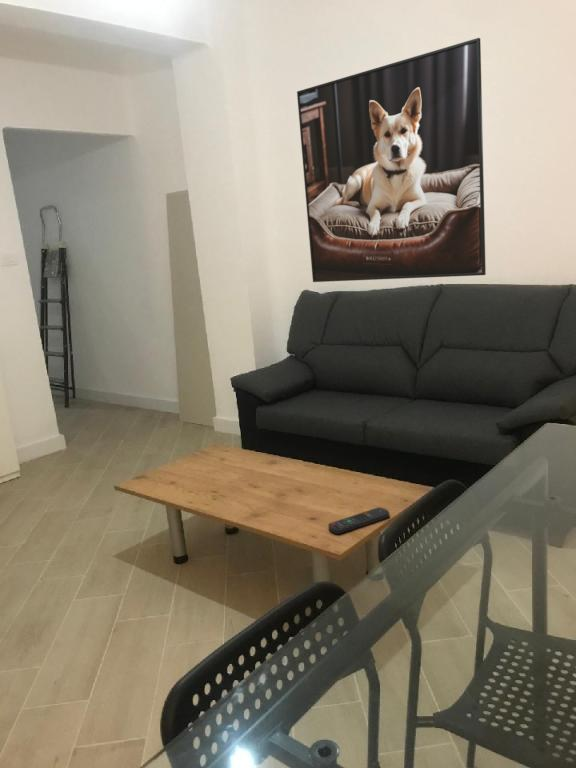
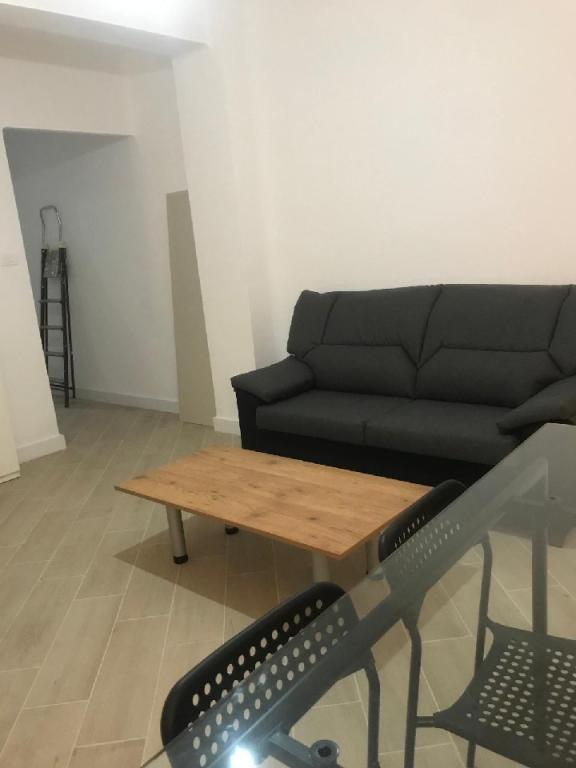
- remote control [327,506,390,535]
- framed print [296,37,487,283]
